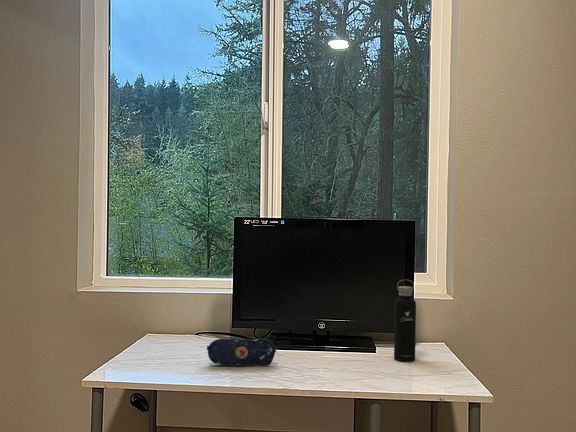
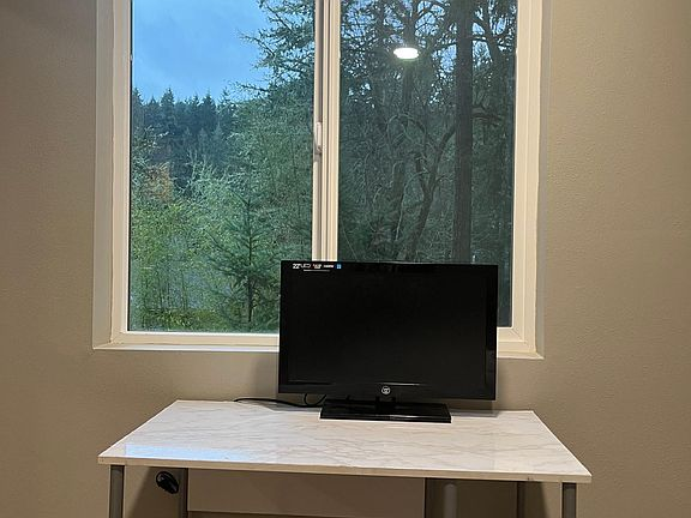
- pencil case [206,337,277,367]
- water bottle [393,279,417,362]
